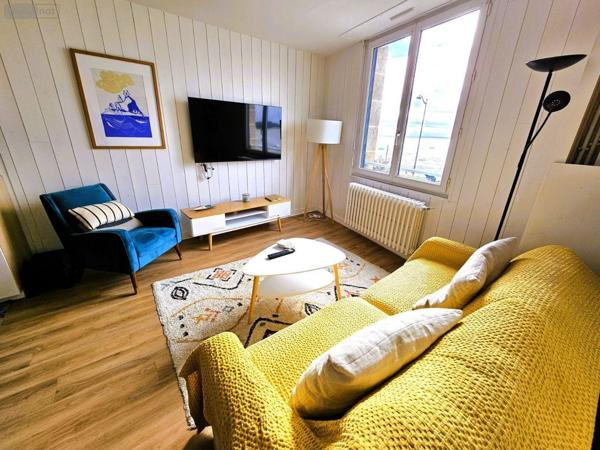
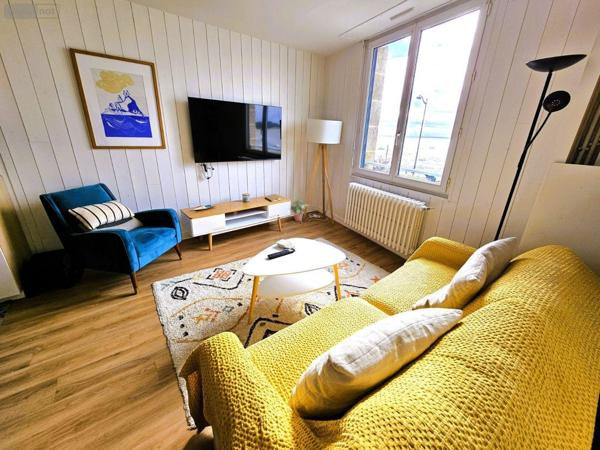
+ potted plant [289,198,310,222]
